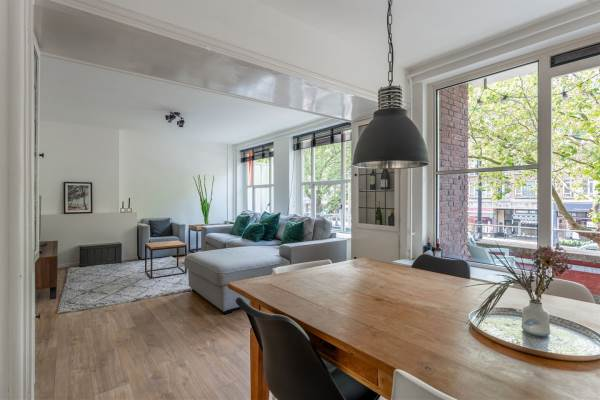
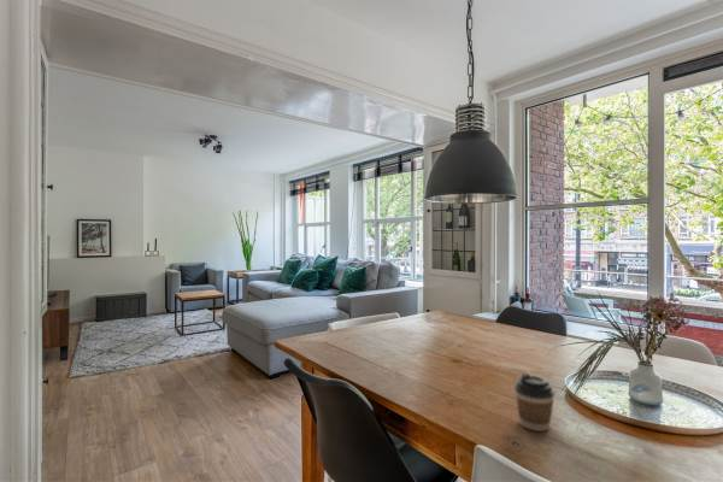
+ coffee cup [513,371,556,433]
